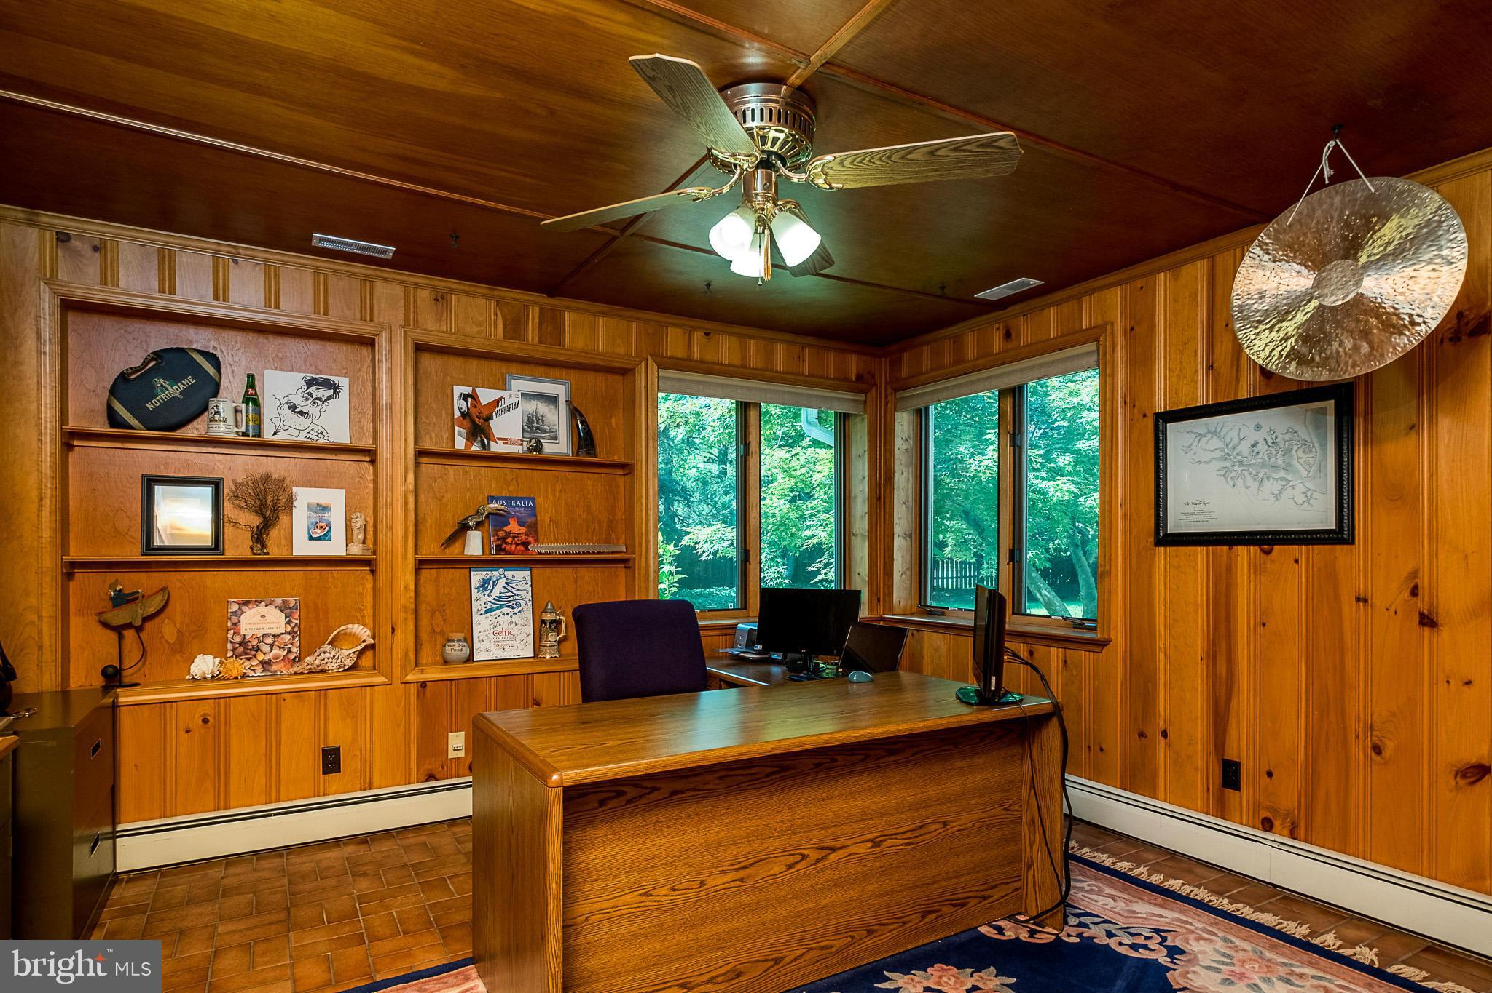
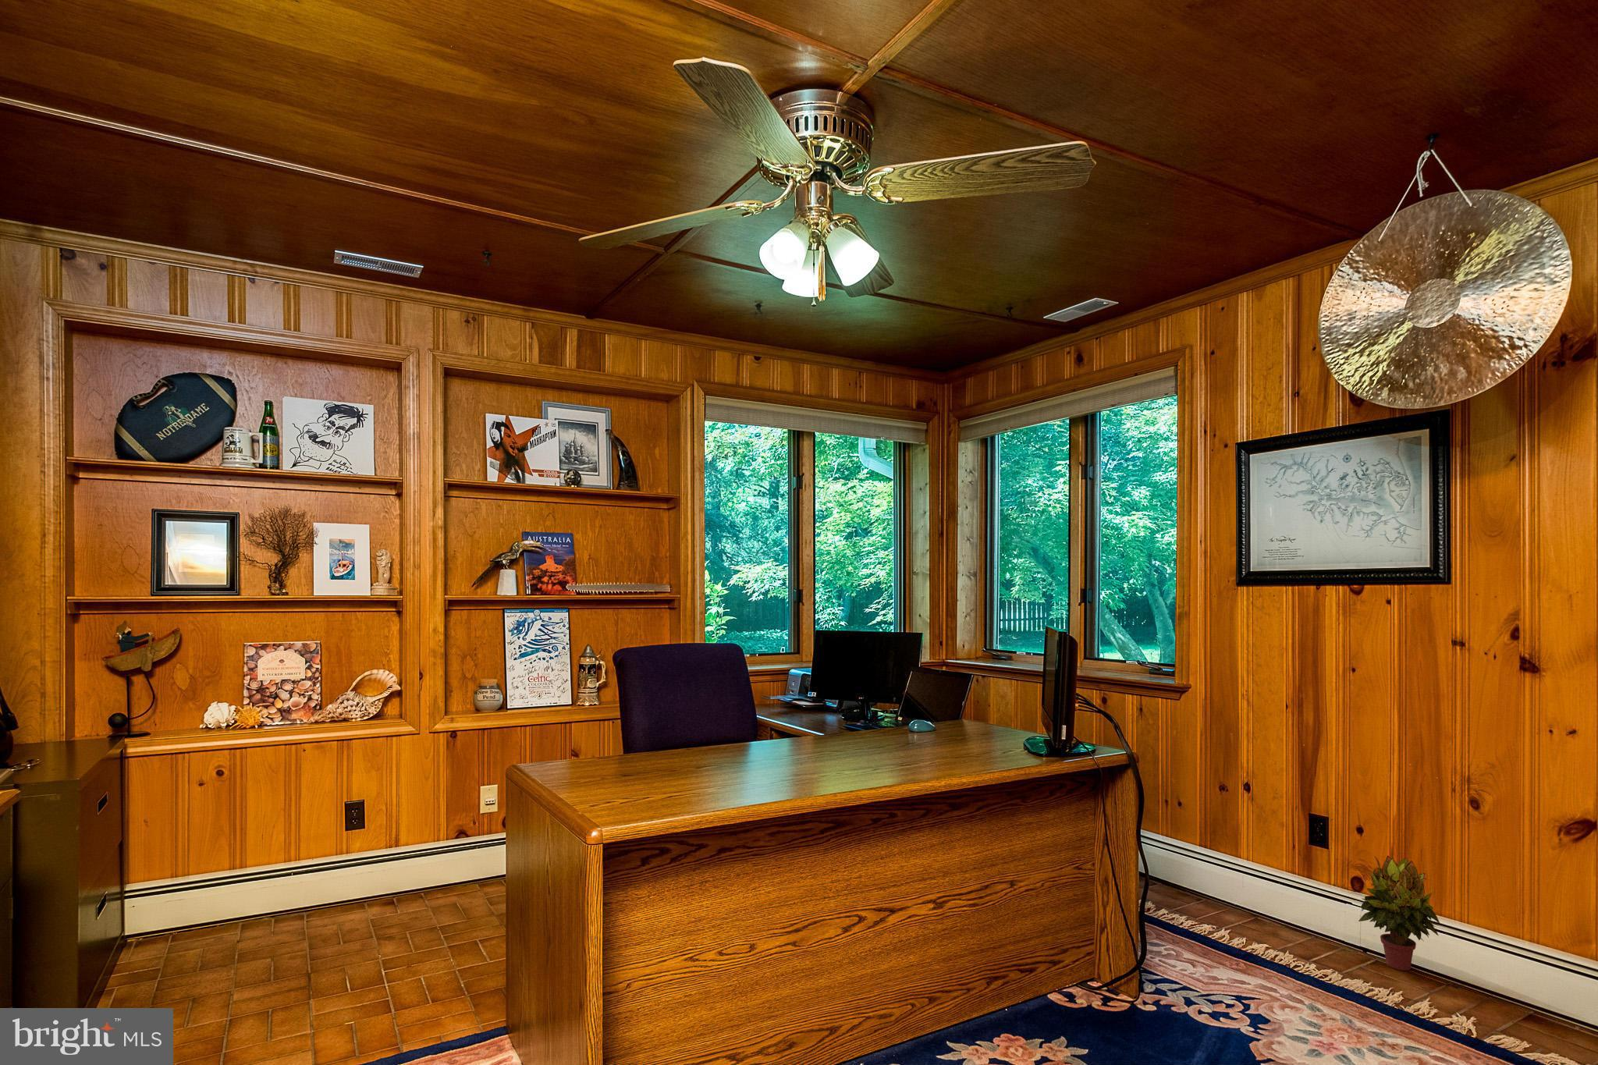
+ potted plant [1358,855,1440,971]
